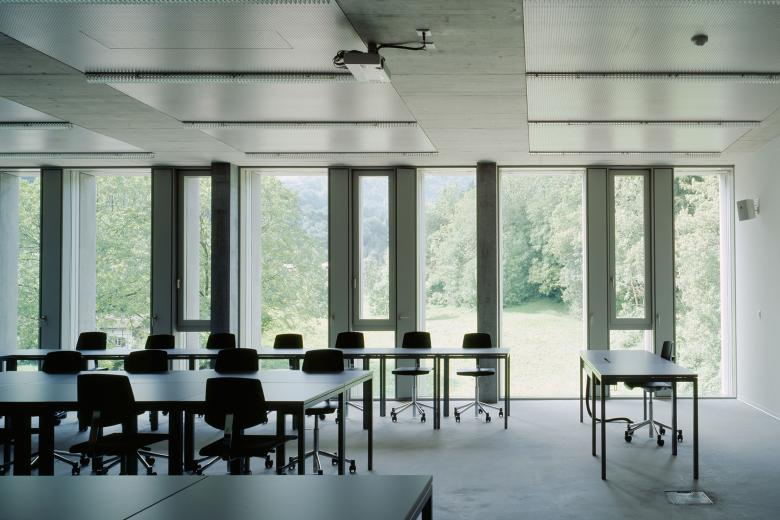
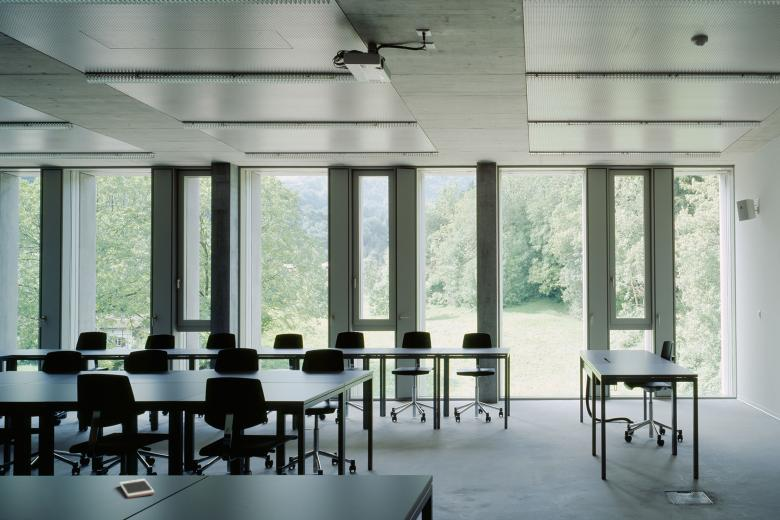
+ cell phone [118,478,155,499]
